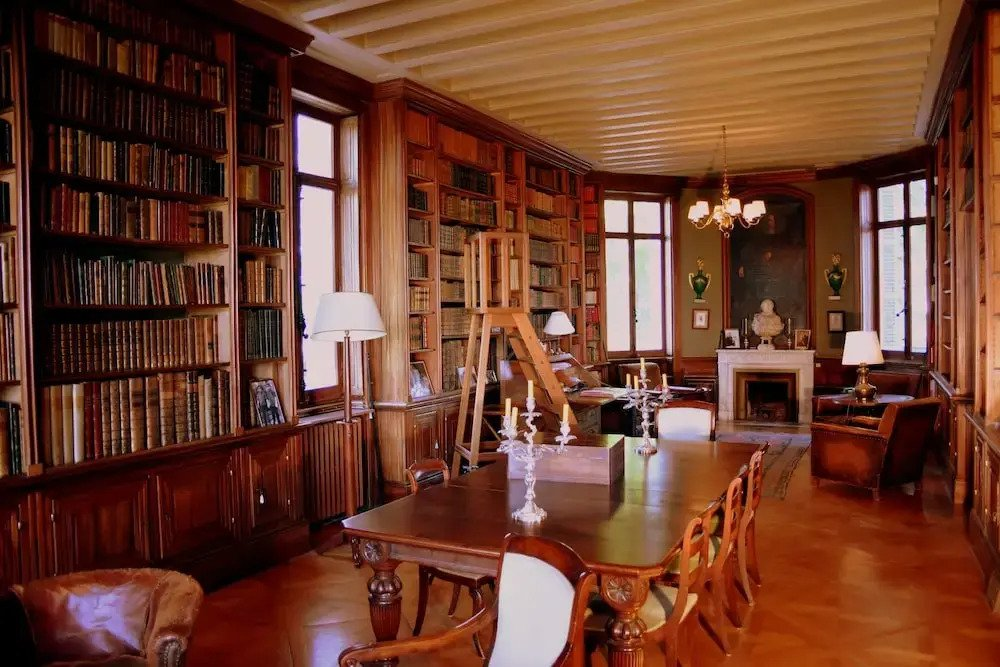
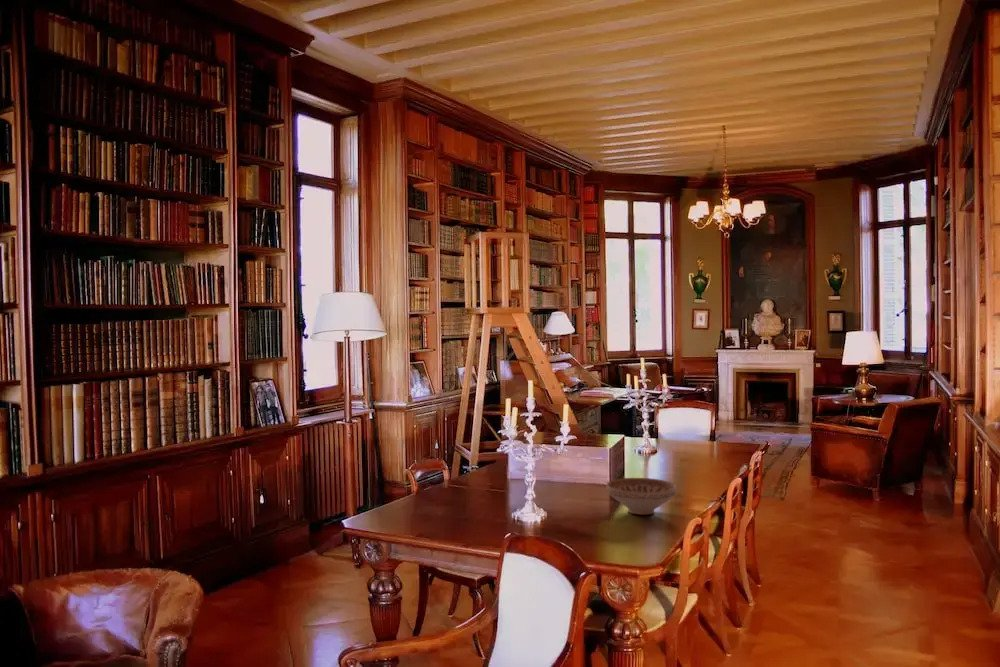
+ decorative bowl [606,477,677,516]
